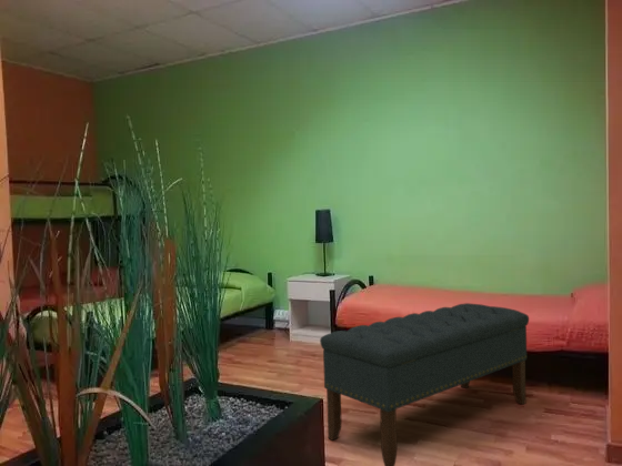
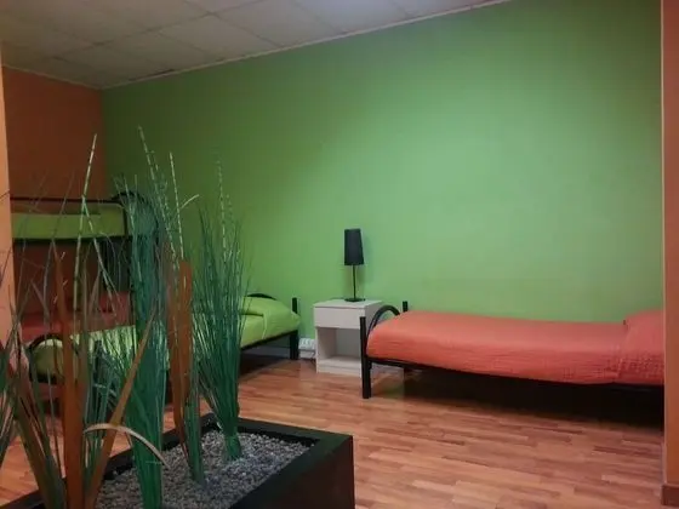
- bench [319,302,530,466]
